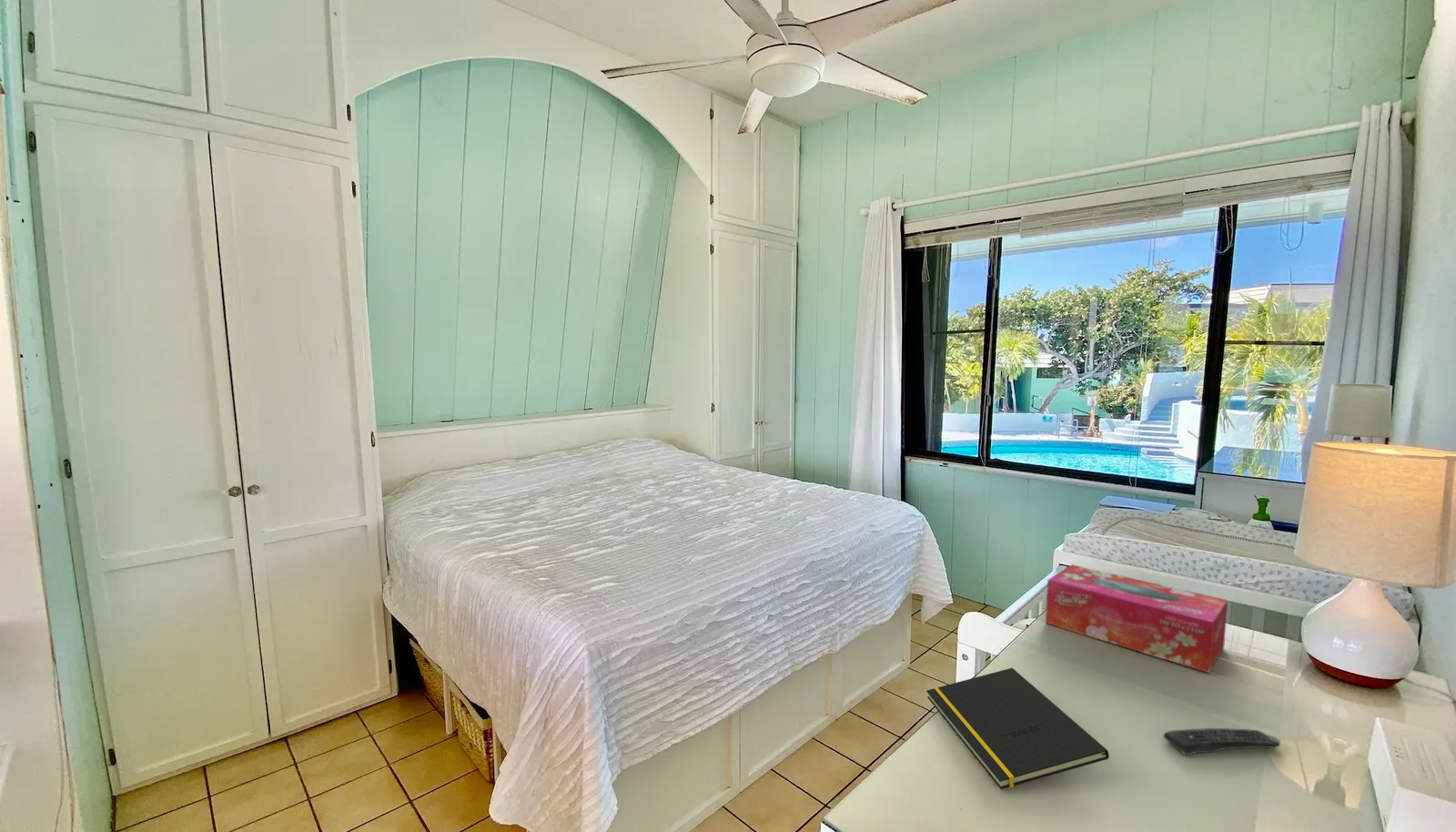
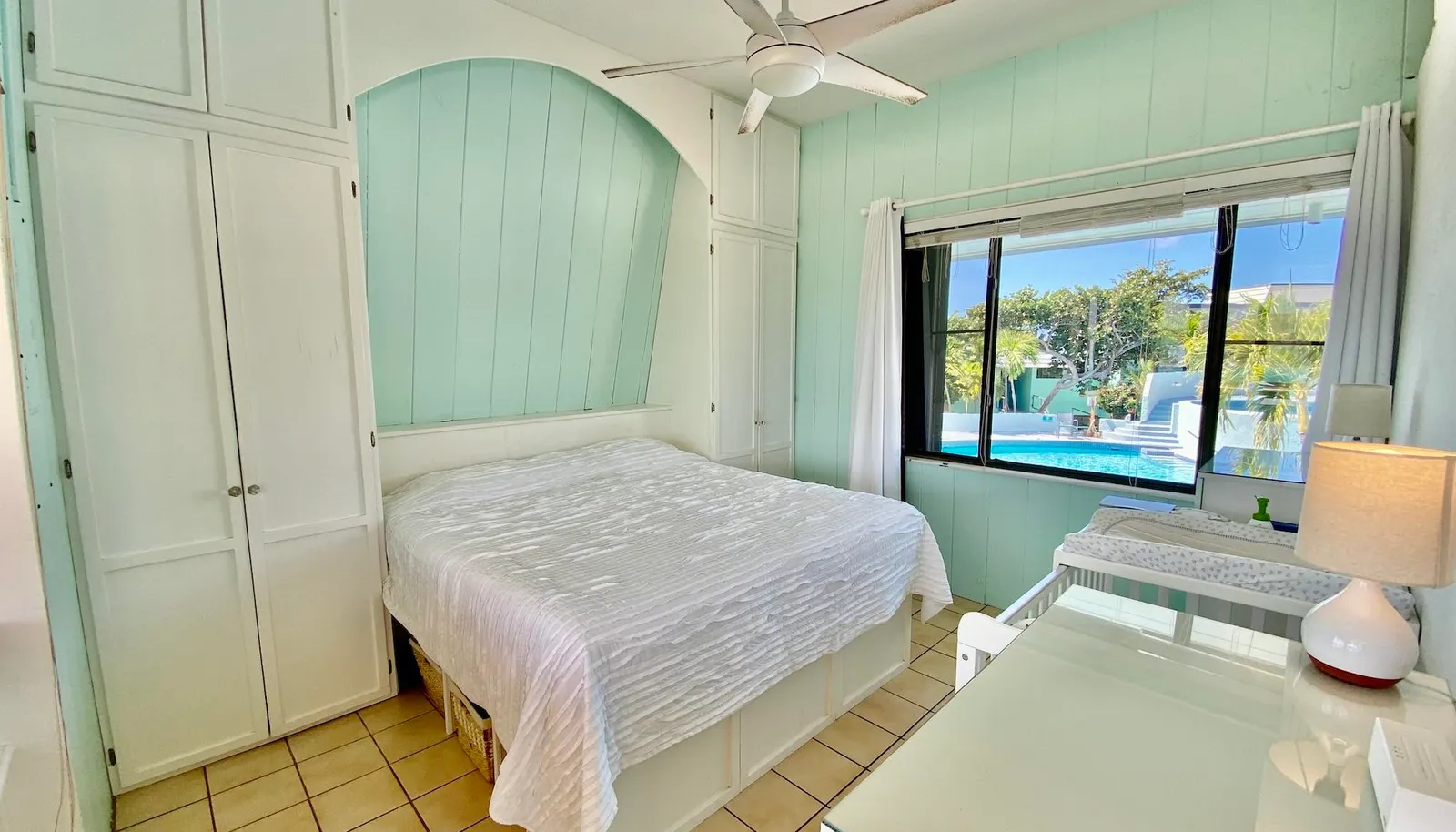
- tissue box [1045,563,1229,674]
- notepad [925,667,1110,790]
- remote control [1163,727,1281,757]
